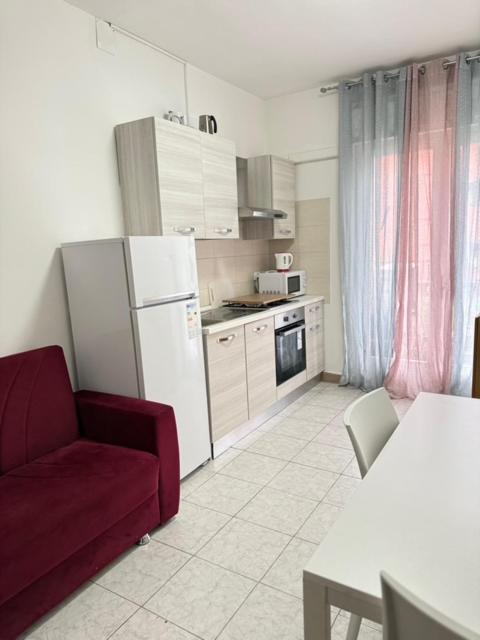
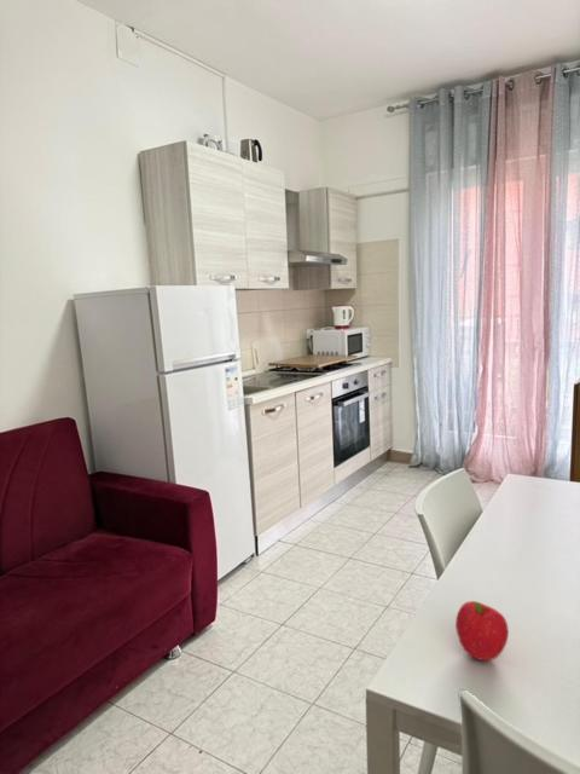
+ fruit [454,600,510,662]
